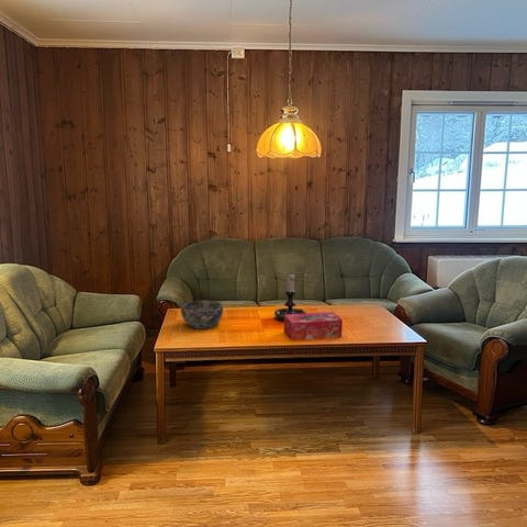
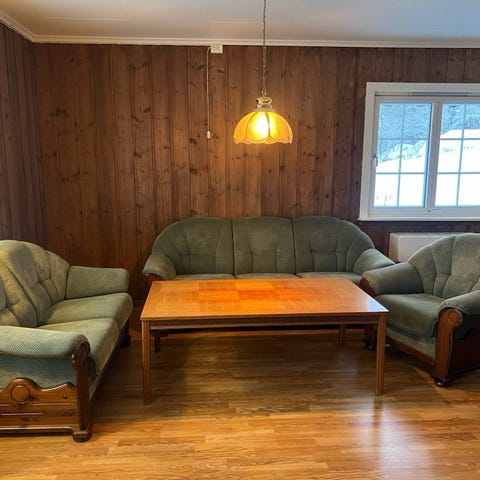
- bowl [180,299,224,330]
- tissue box [283,311,344,341]
- candle holder [273,273,307,322]
